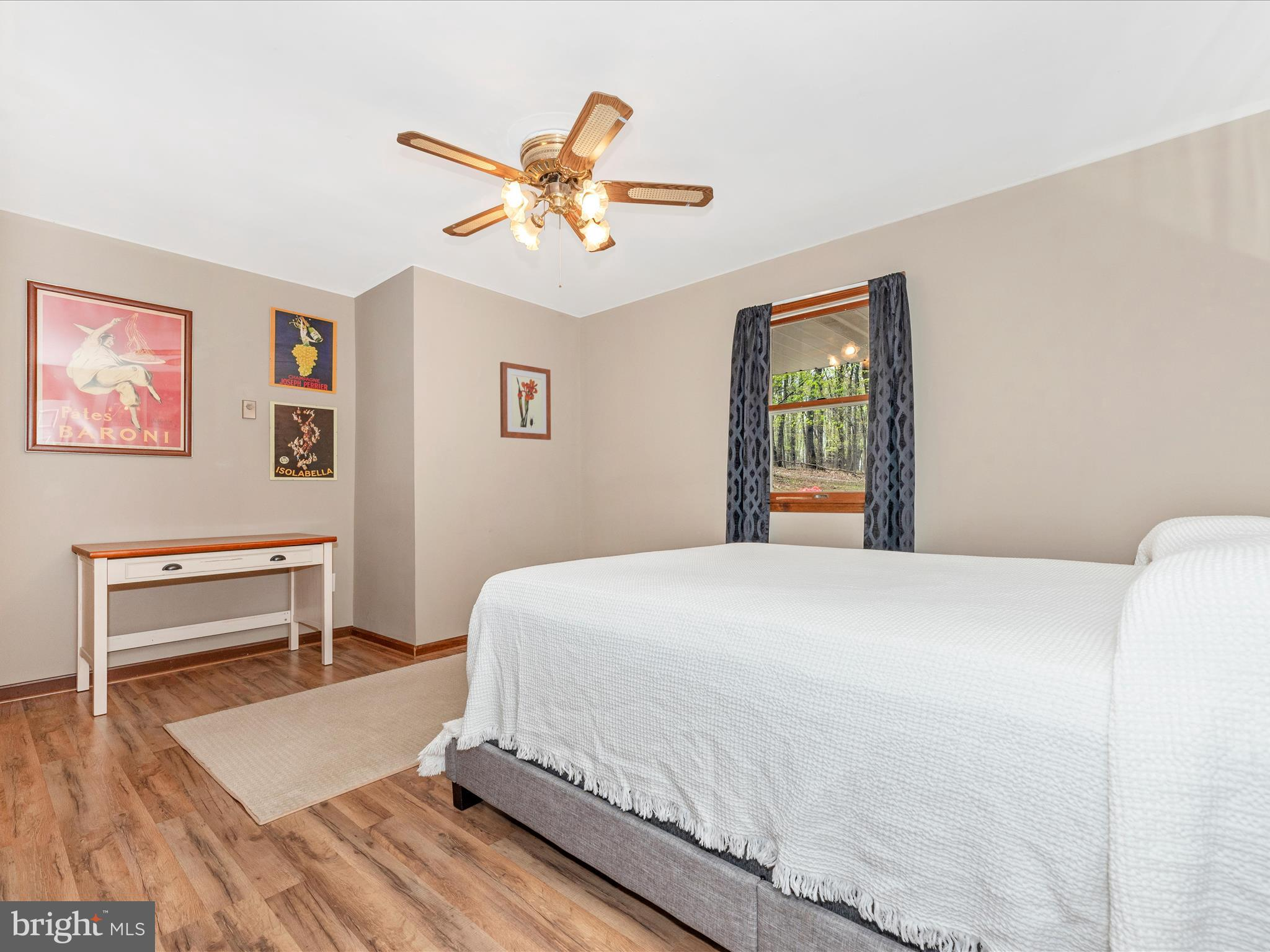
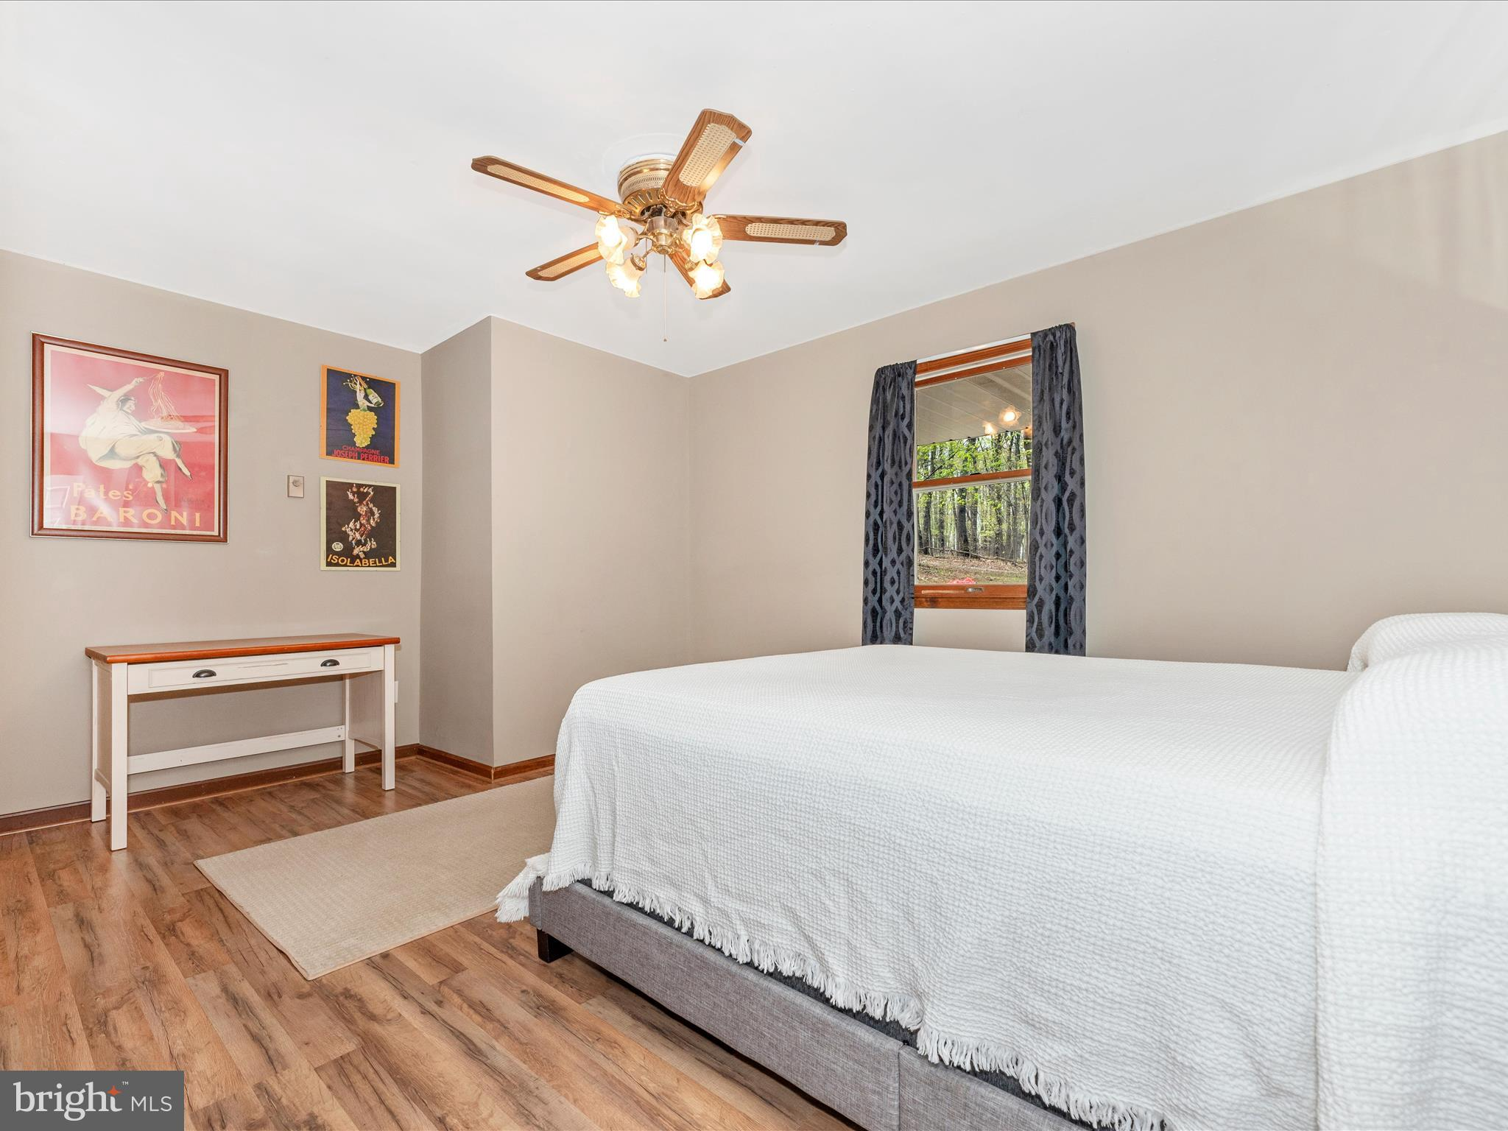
- wall art [499,361,551,441]
